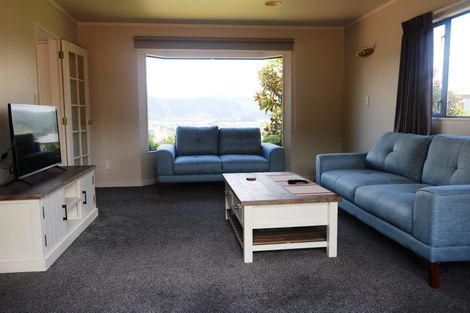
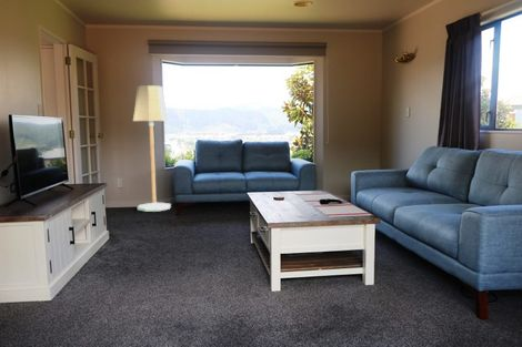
+ floor lamp [132,84,172,213]
